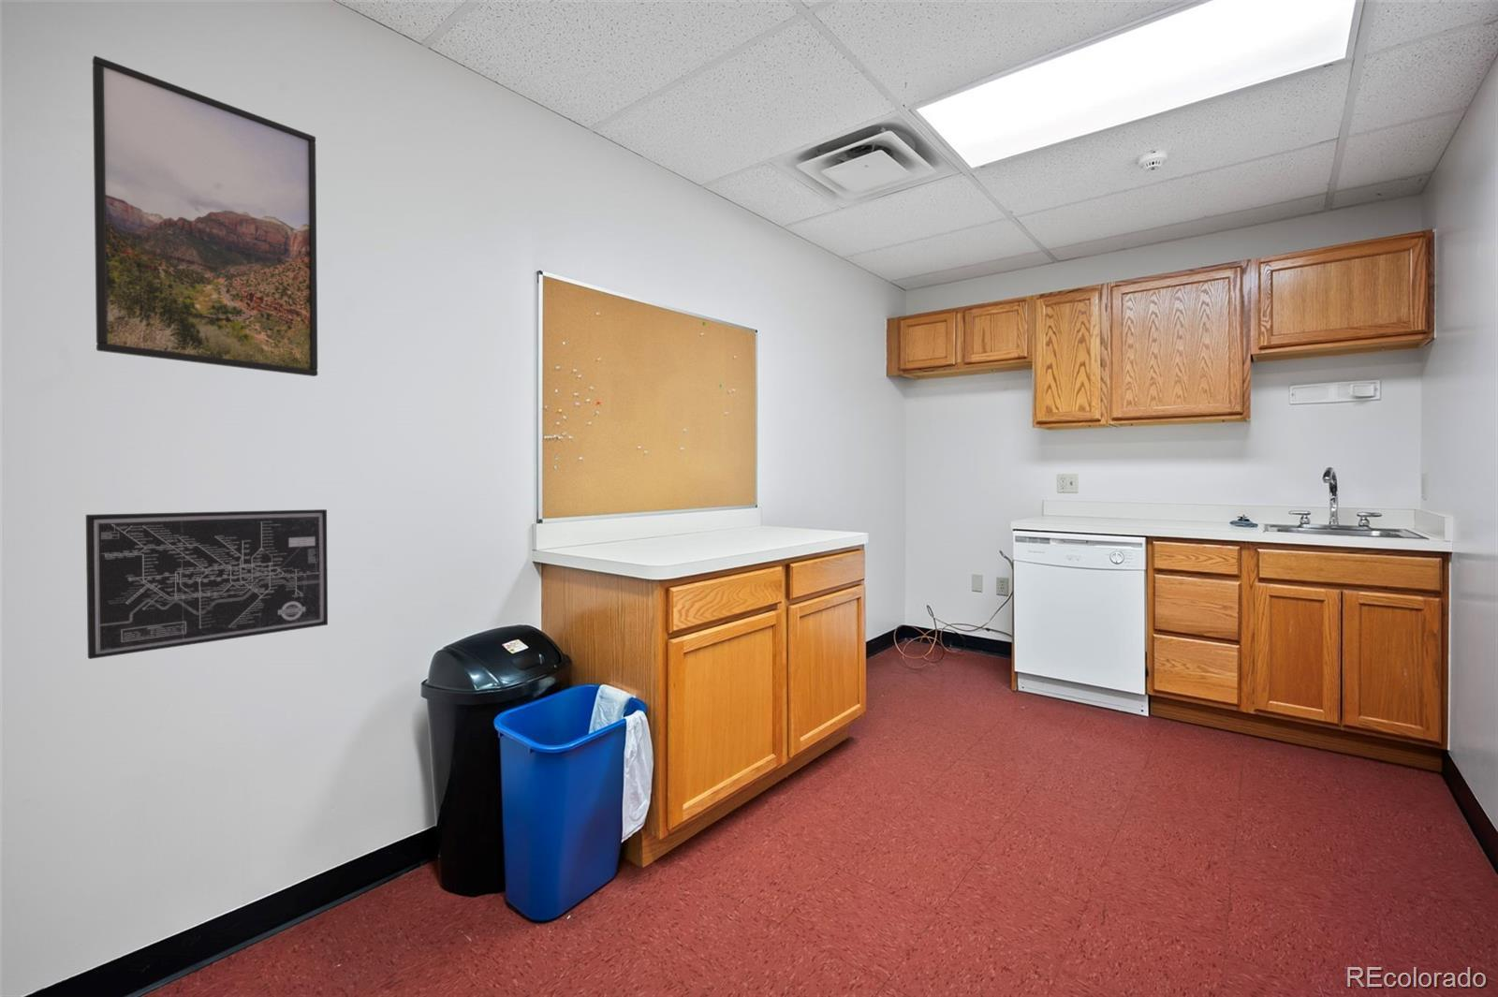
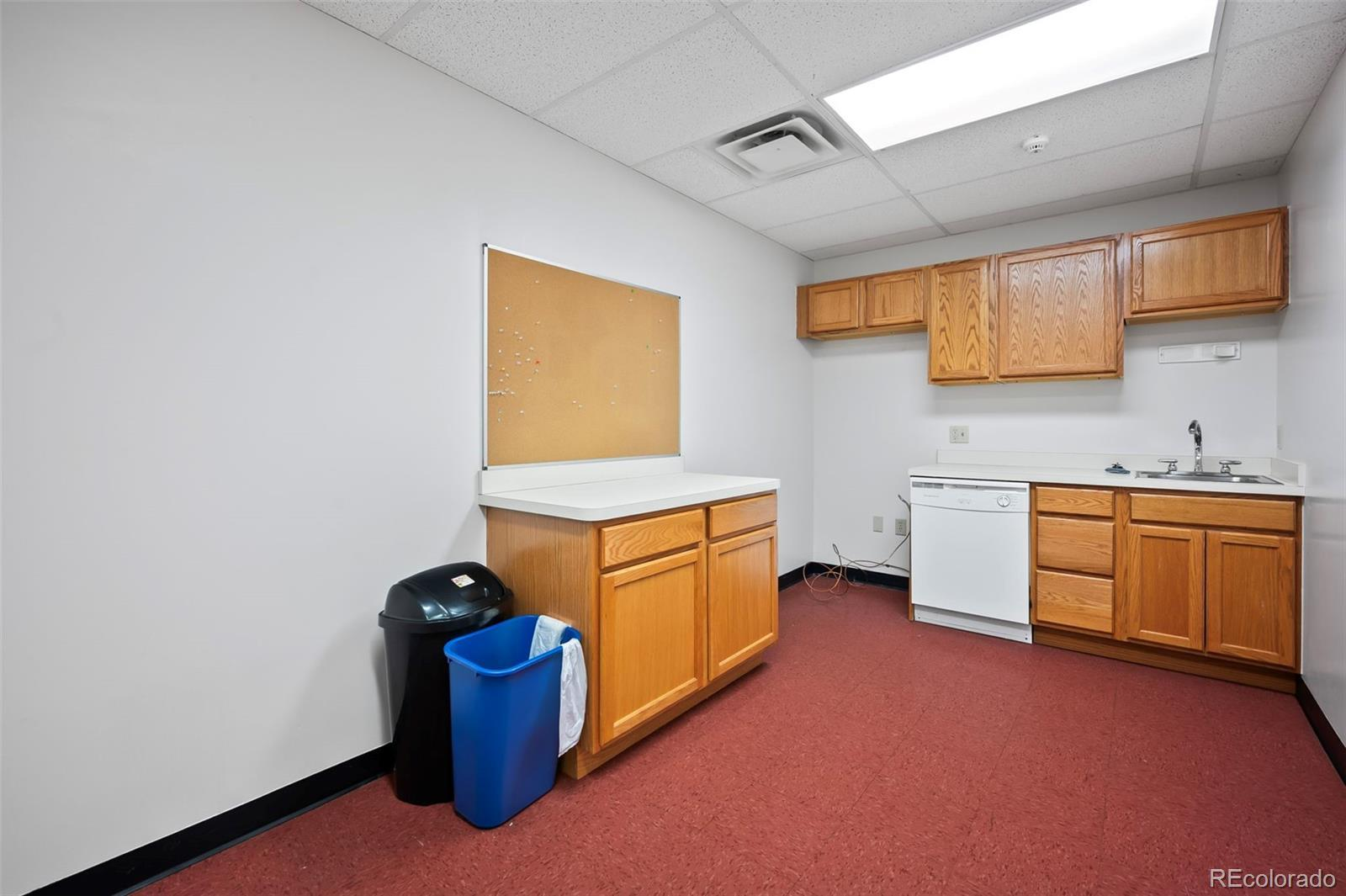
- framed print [91,56,318,377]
- wall art [86,509,328,660]
